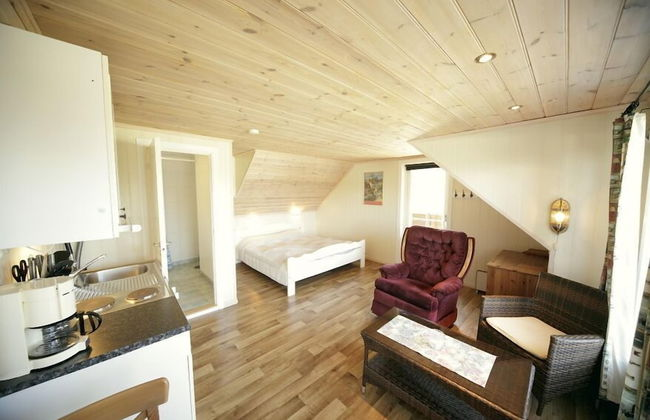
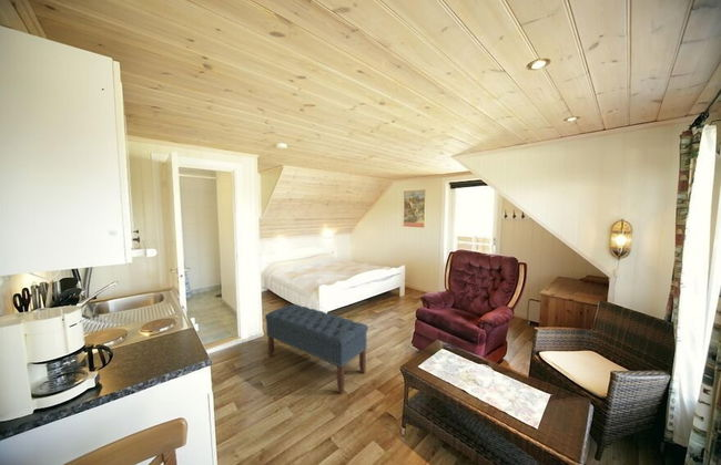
+ bench [264,303,369,394]
